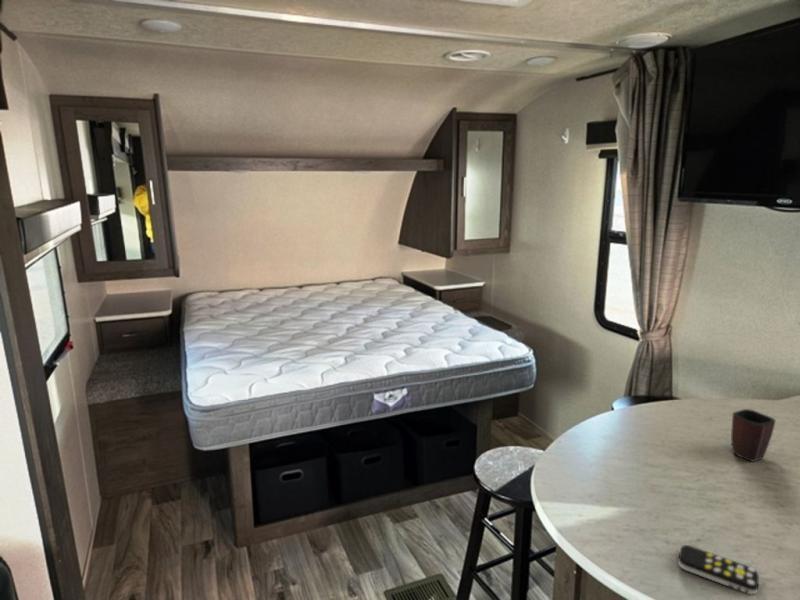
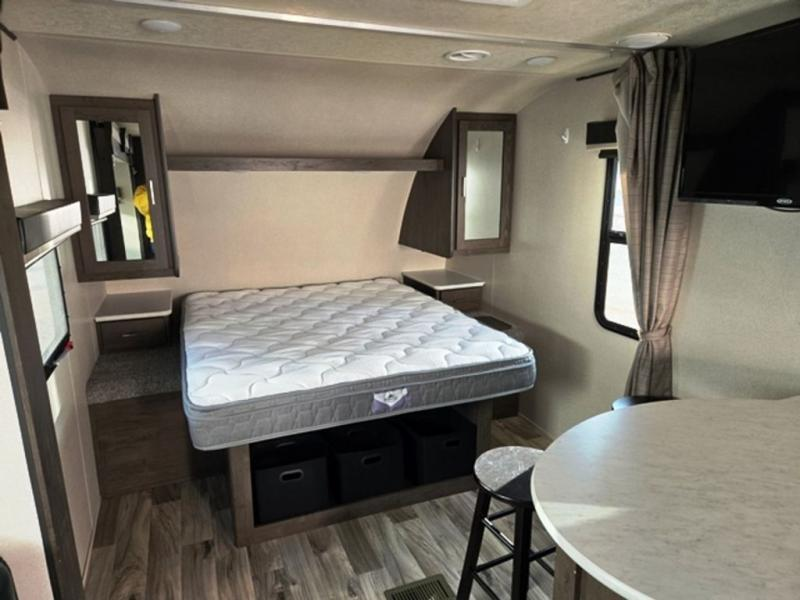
- remote control [677,544,760,595]
- mug [730,408,777,463]
